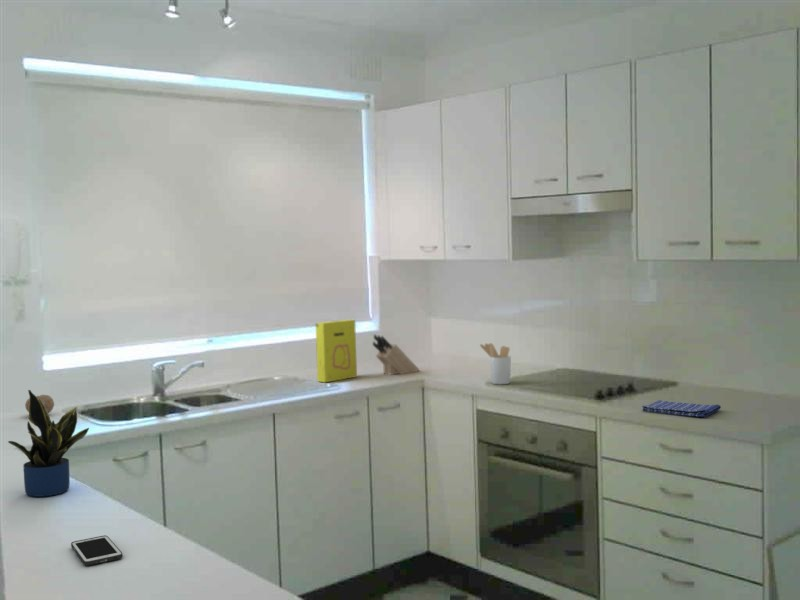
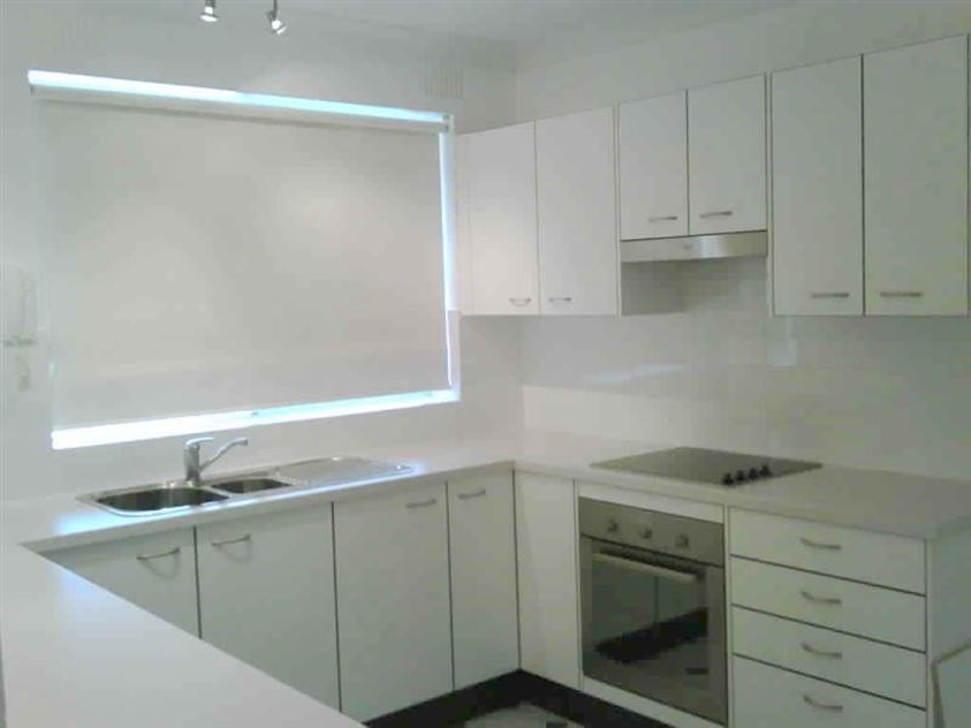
- utensil holder [479,342,512,385]
- potted plant [7,389,90,498]
- cell phone [70,535,124,567]
- fruit [24,394,55,414]
- dish towel [641,399,722,418]
- cereal box [315,318,358,383]
- knife block [372,333,421,376]
